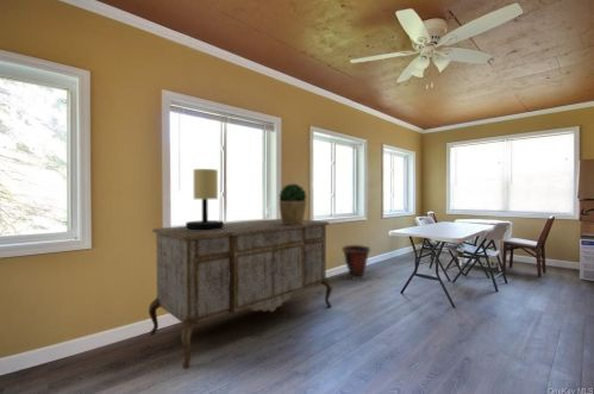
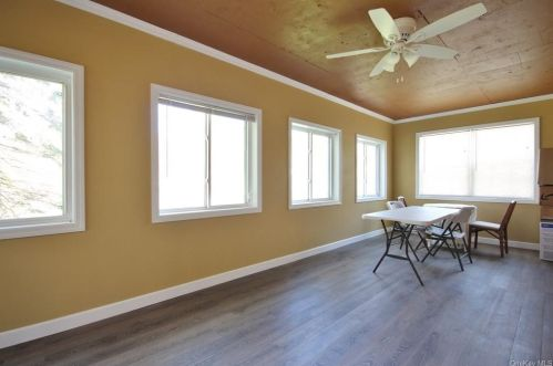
- sideboard [148,218,333,369]
- potted plant [279,182,307,225]
- waste bin [340,243,371,281]
- table lamp [185,168,225,231]
